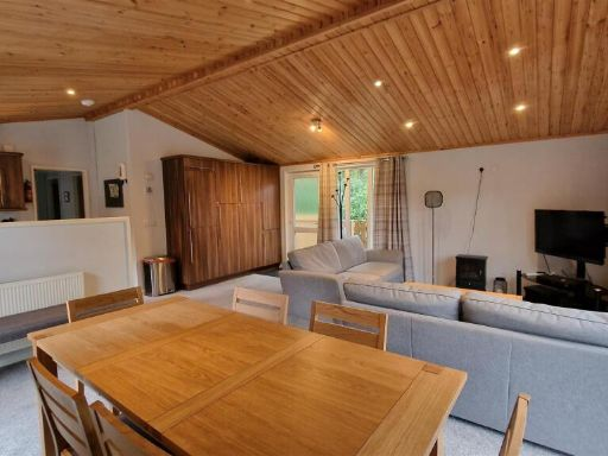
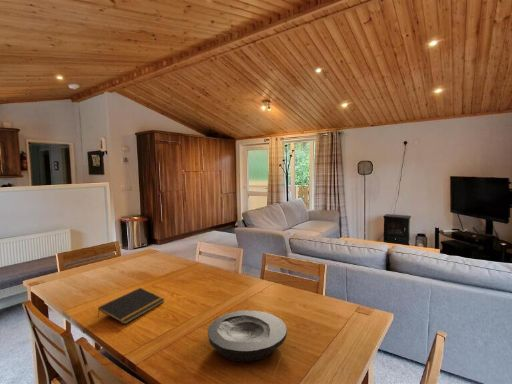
+ plate [207,310,288,363]
+ notepad [97,287,166,325]
